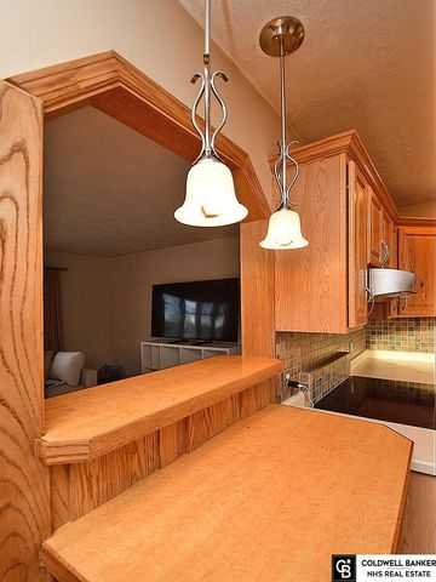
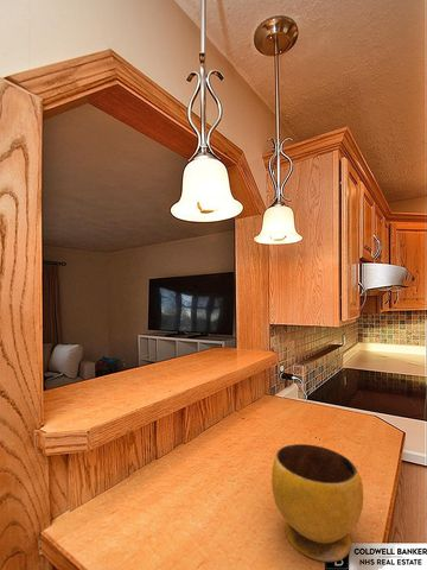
+ bowl [270,443,364,563]
